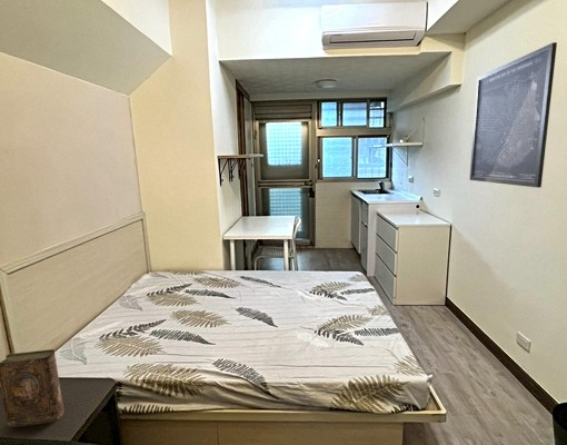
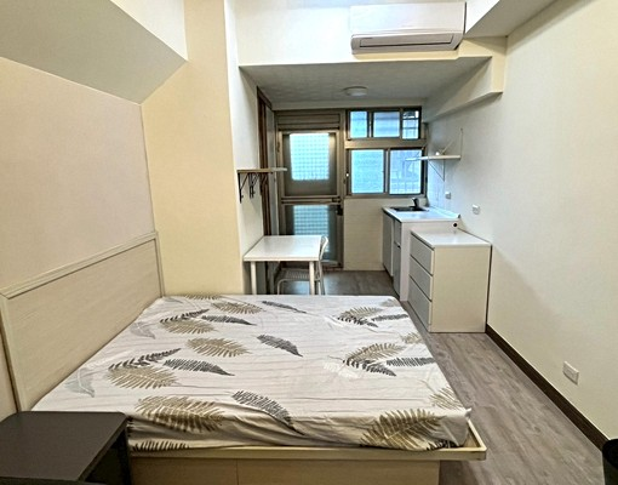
- book [0,348,66,428]
- wall art [468,41,558,189]
